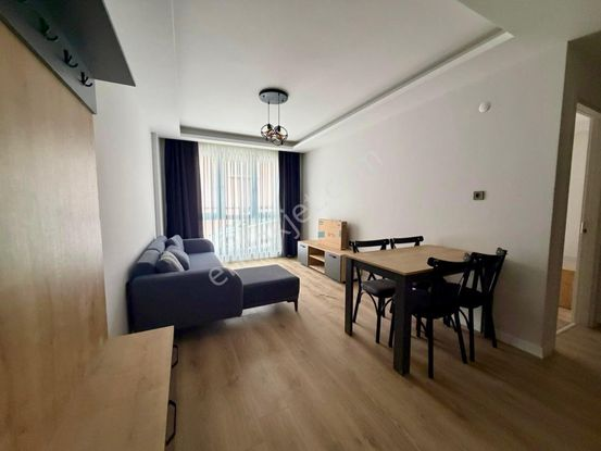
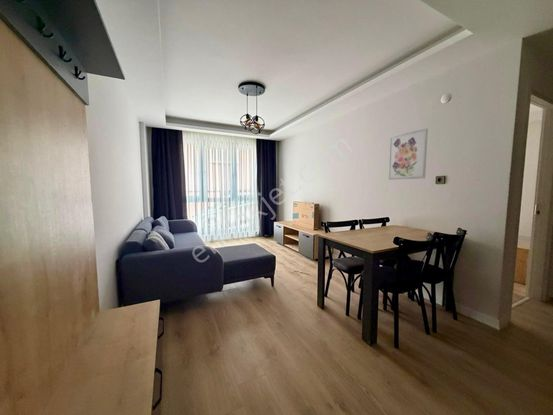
+ wall art [388,127,429,181]
